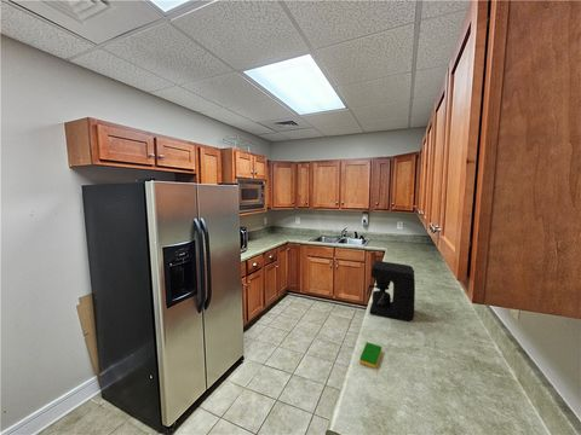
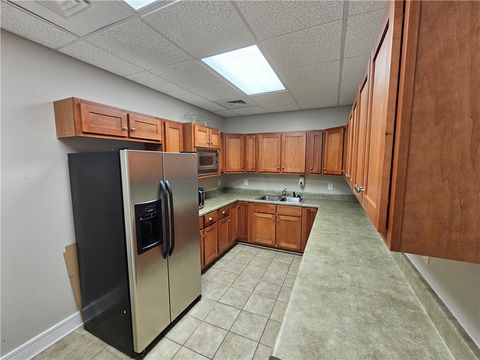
- coffee maker [366,260,416,323]
- dish sponge [358,341,382,370]
